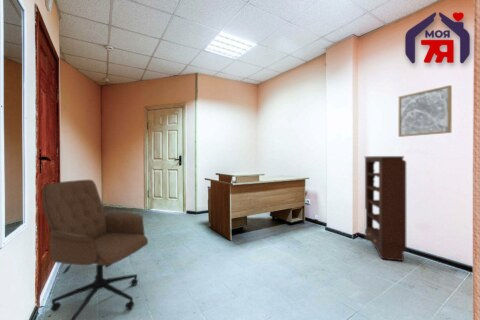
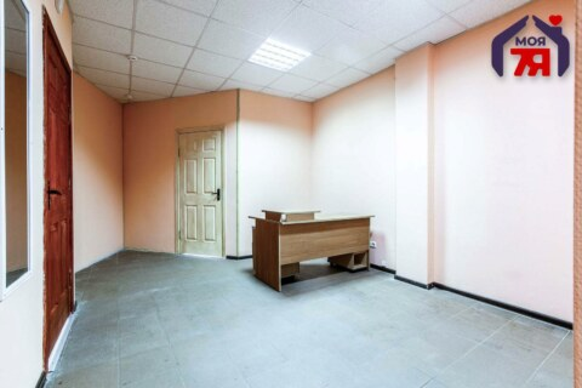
- office chair [41,179,149,320]
- bookshelf [364,155,407,262]
- wall art [398,84,453,138]
